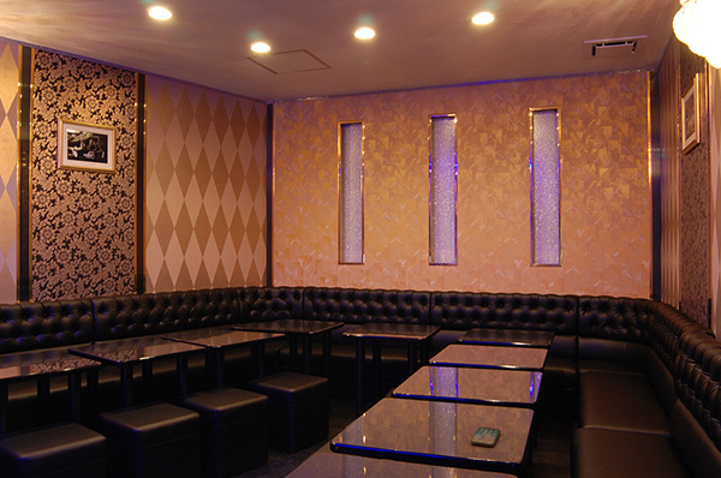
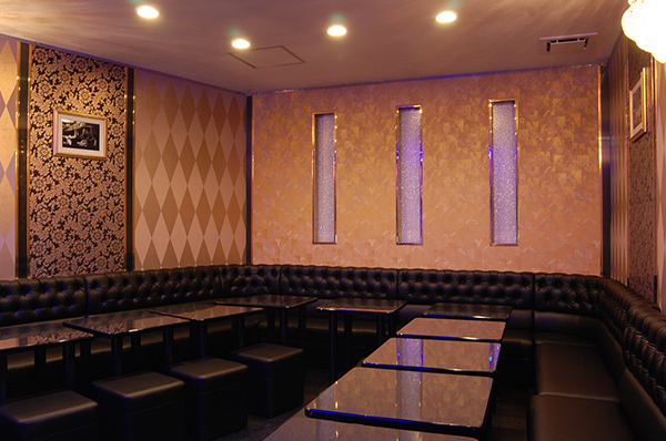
- smartphone [470,426,502,448]
